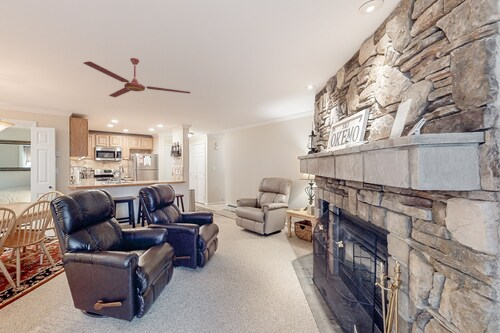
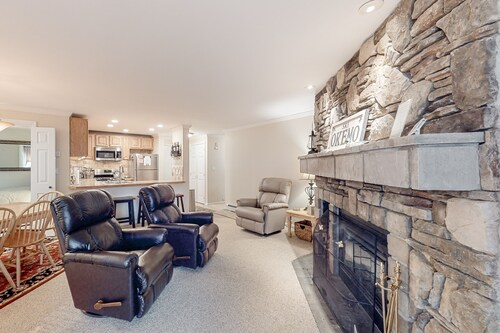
- ceiling fan [83,57,191,98]
